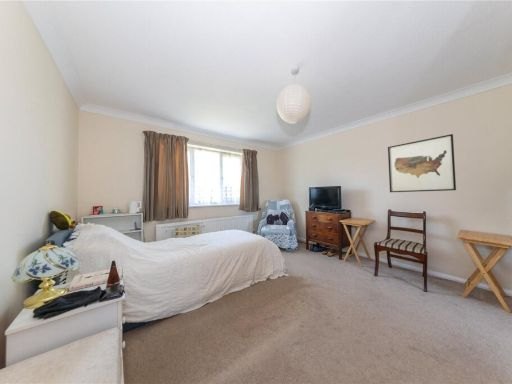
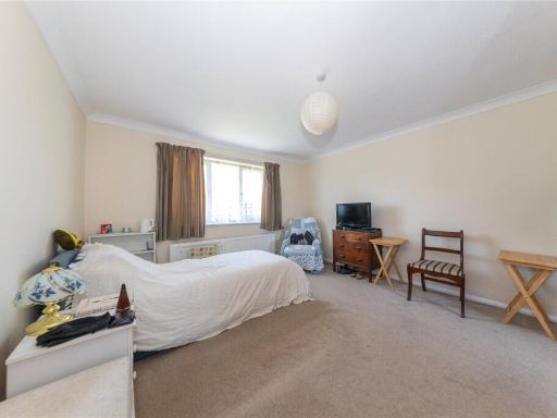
- wall art [387,133,457,193]
